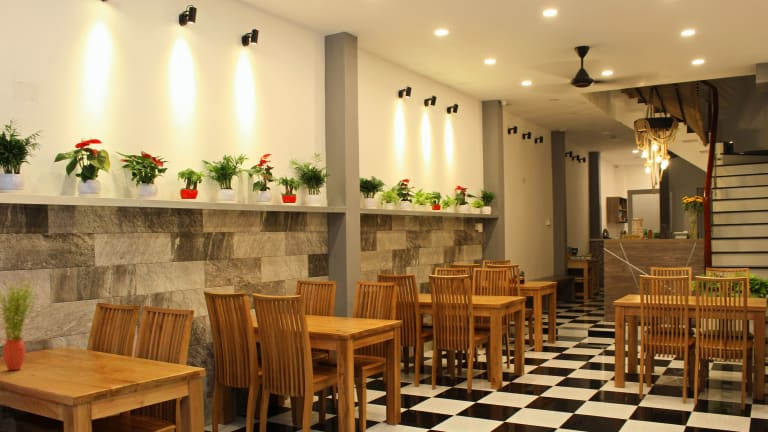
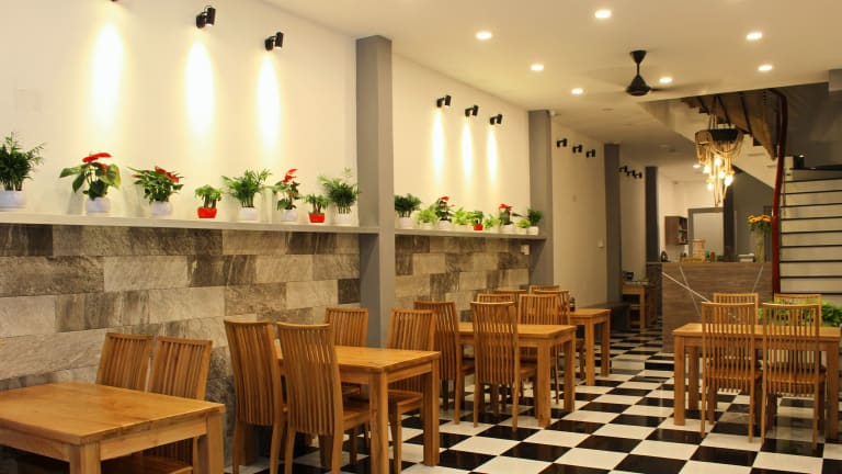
- potted plant [0,277,38,371]
